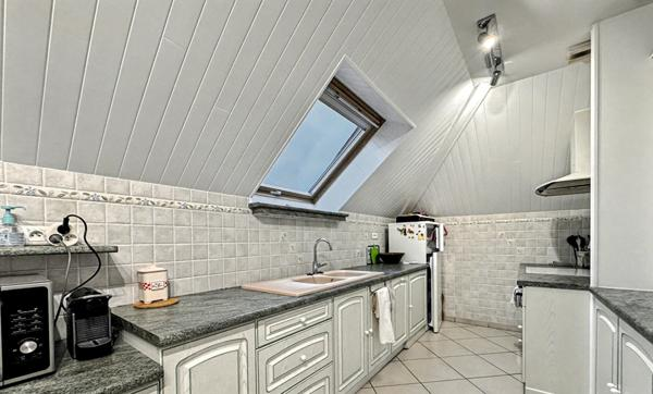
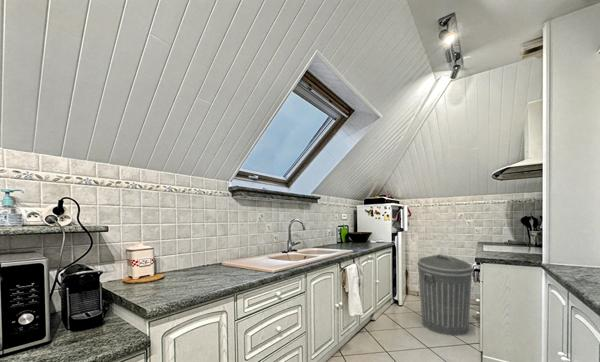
+ trash can [416,253,474,337]
